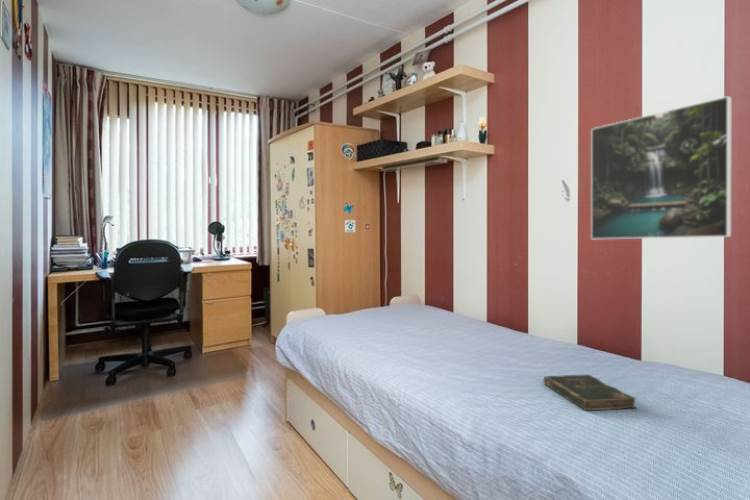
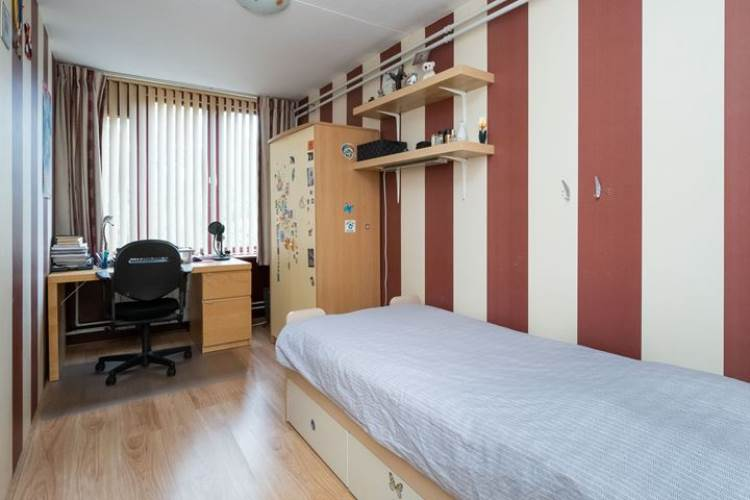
- bible [543,374,638,412]
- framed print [590,95,733,240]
